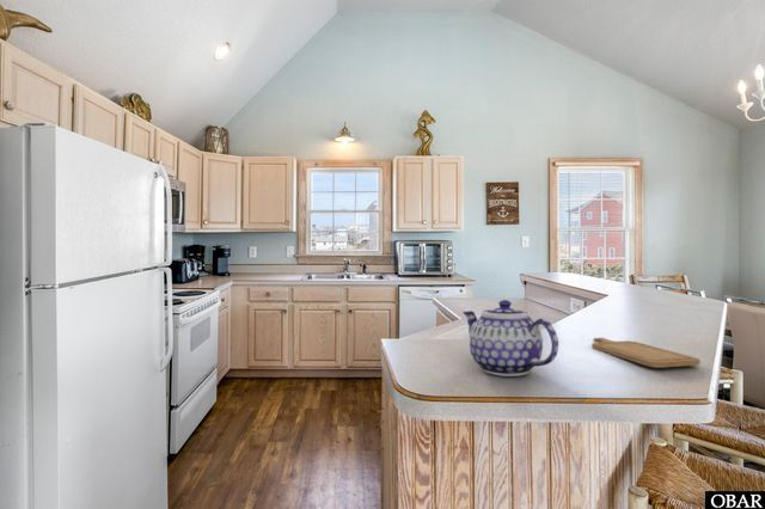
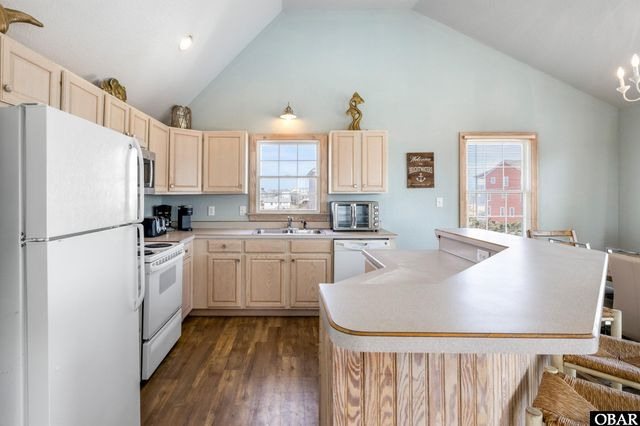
- teapot [461,299,559,378]
- chopping board [590,337,702,369]
